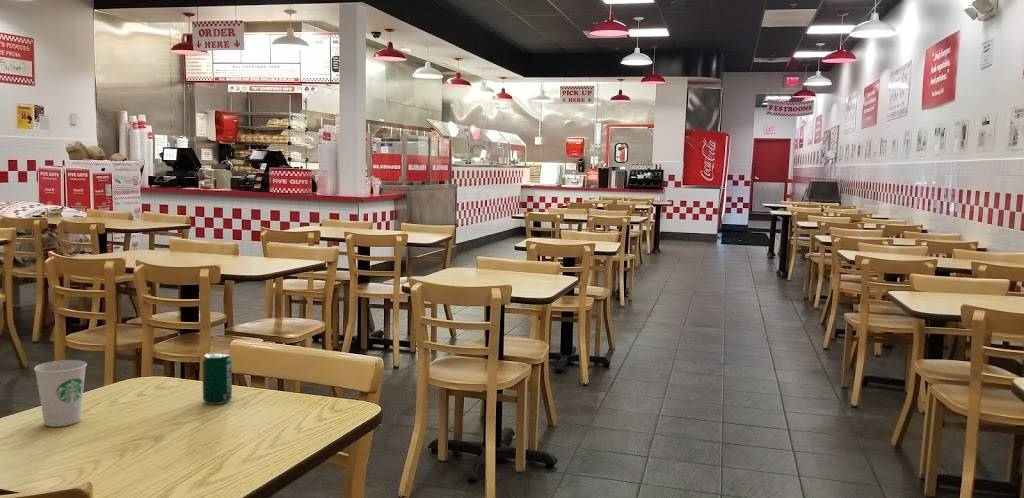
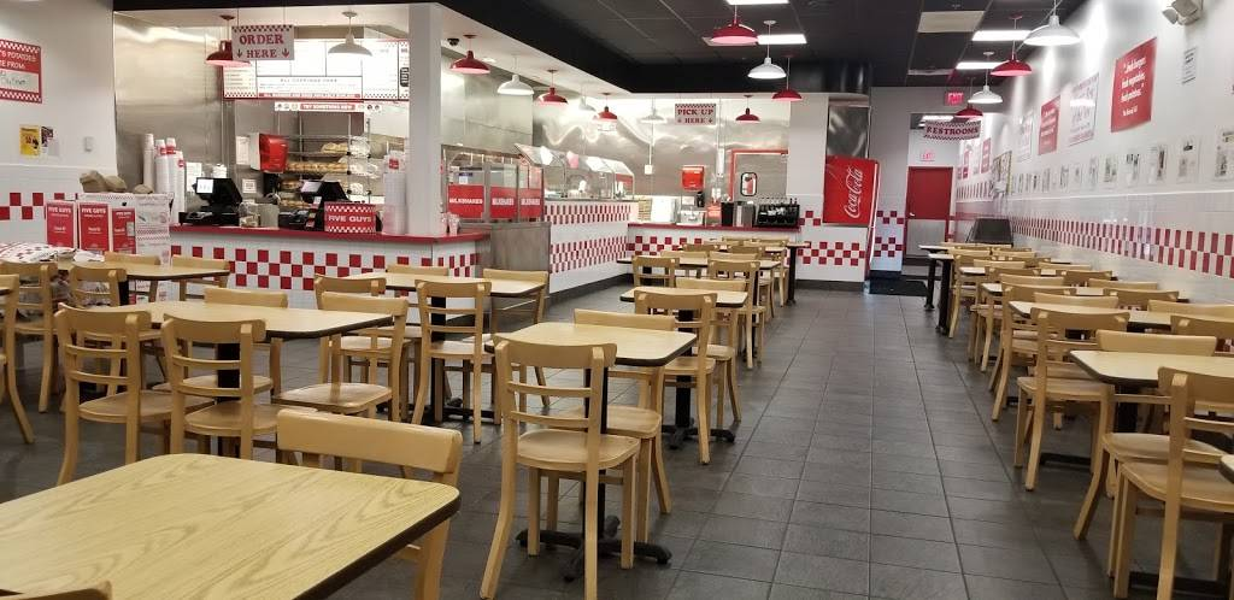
- beverage can [201,351,233,405]
- paper cup [33,359,88,428]
